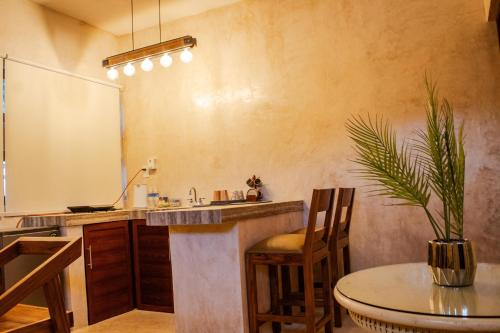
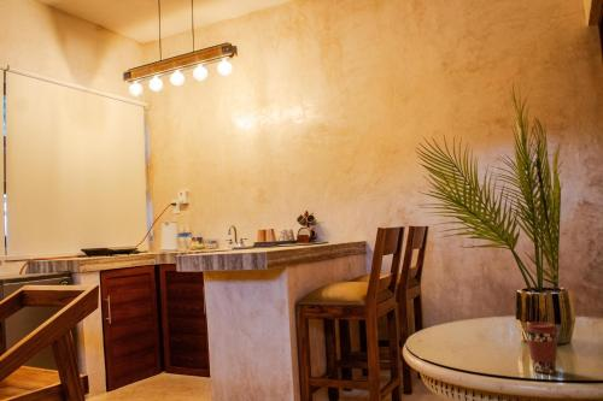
+ coffee cup [523,322,560,375]
